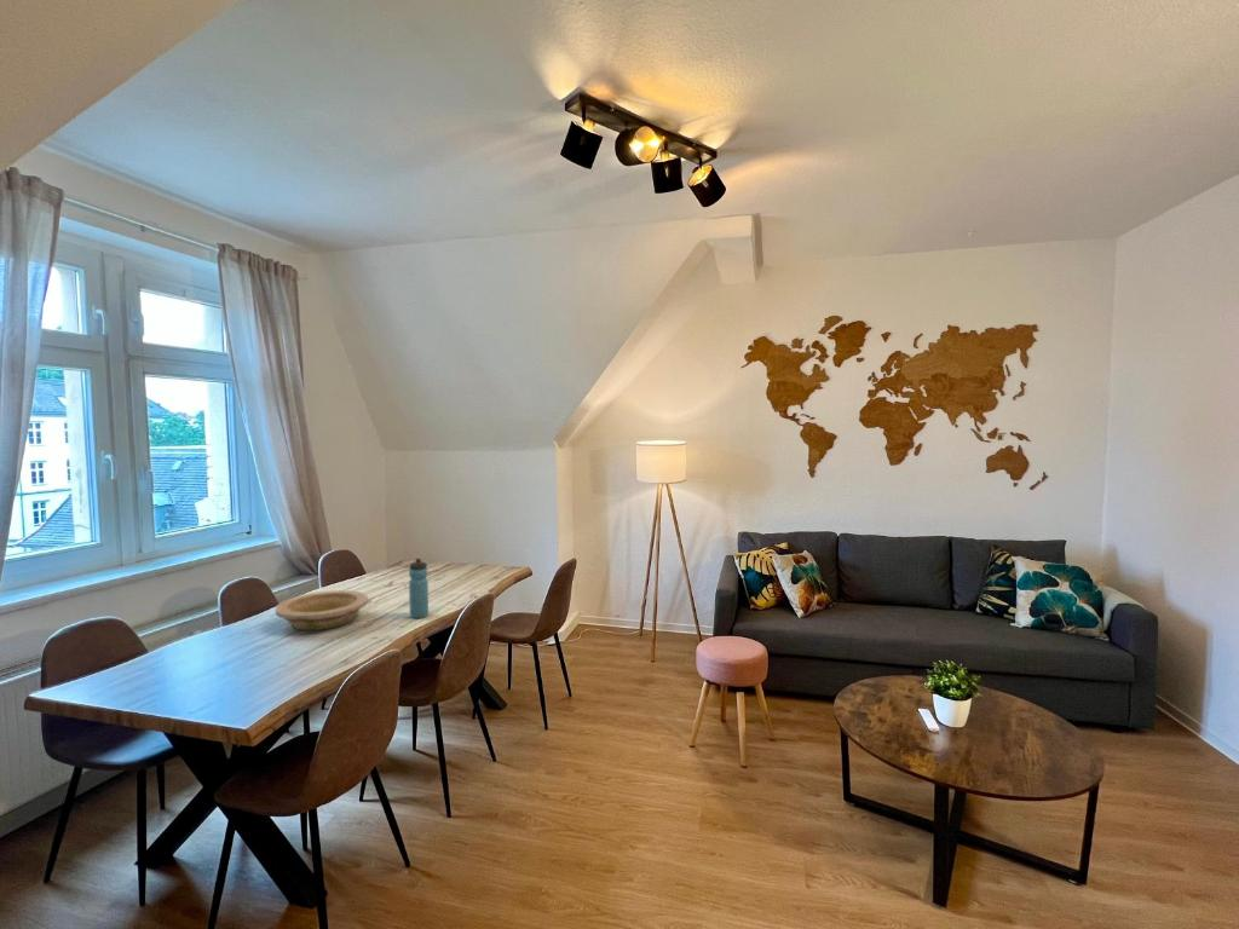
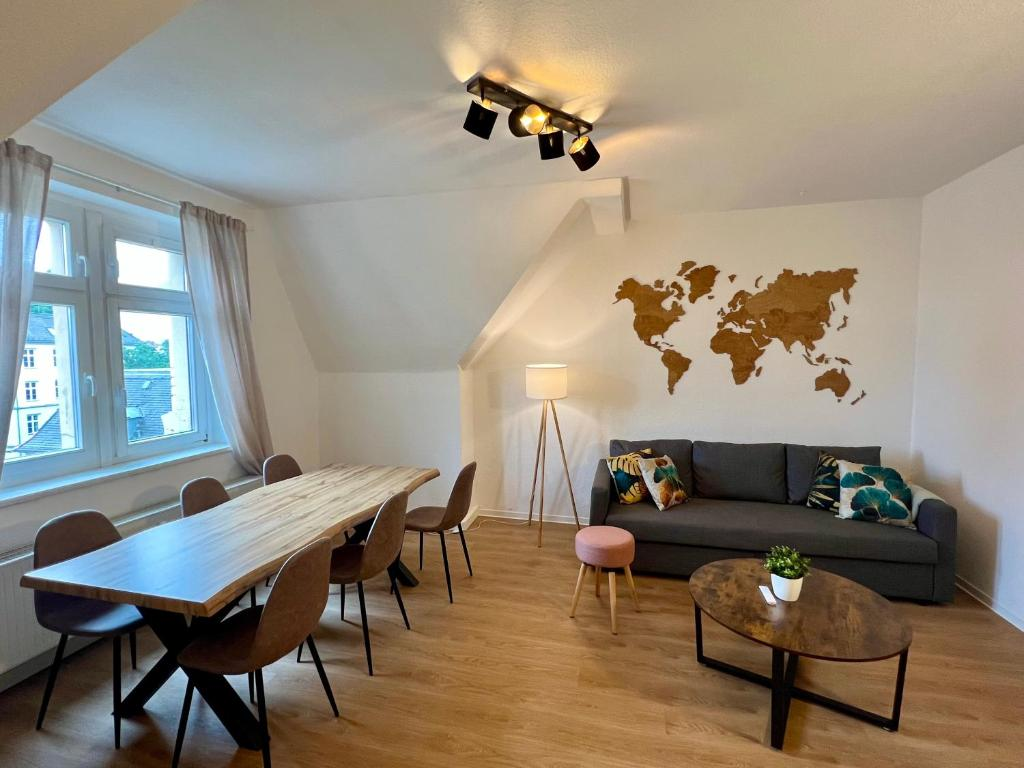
- water bottle [408,558,430,619]
- bowl [275,589,369,631]
